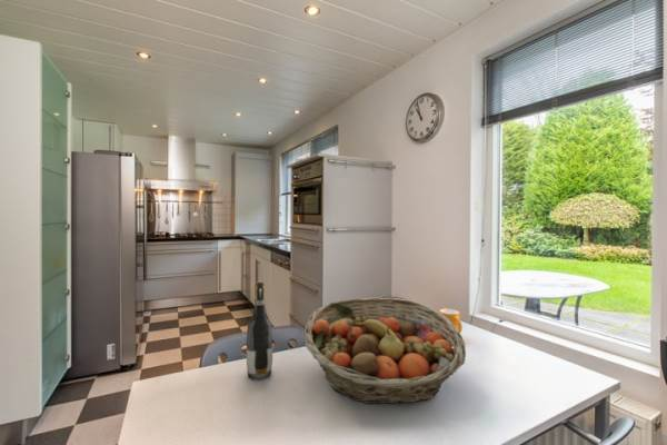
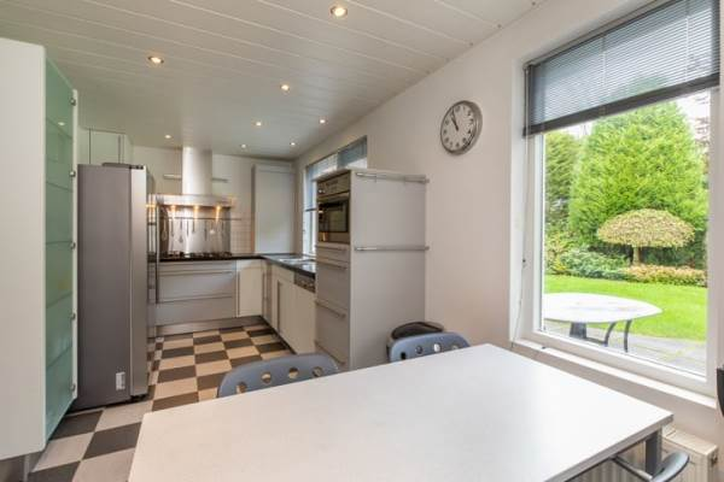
- wine bottle [246,280,273,382]
- mug [438,308,464,334]
- fruit basket [303,296,467,405]
